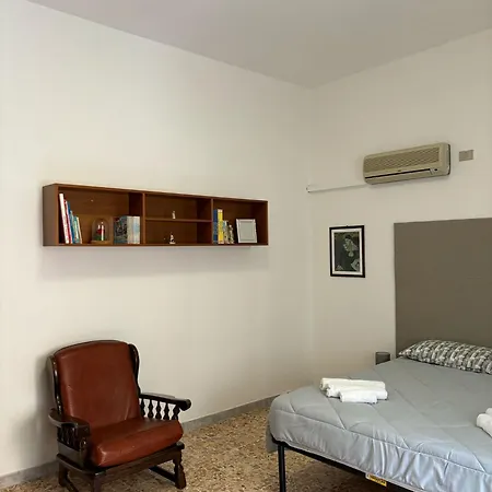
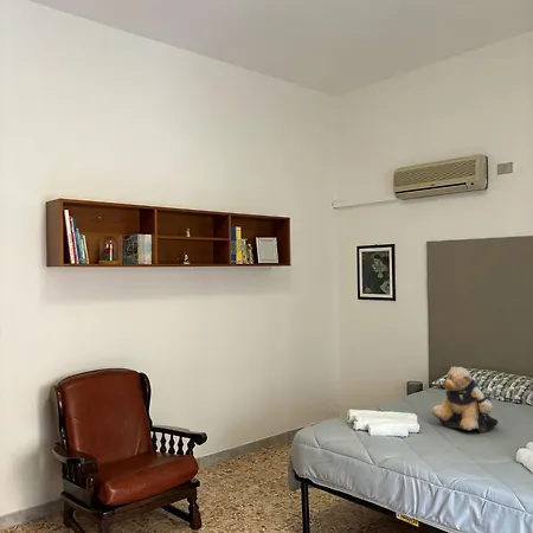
+ teddy bear [431,366,500,435]
